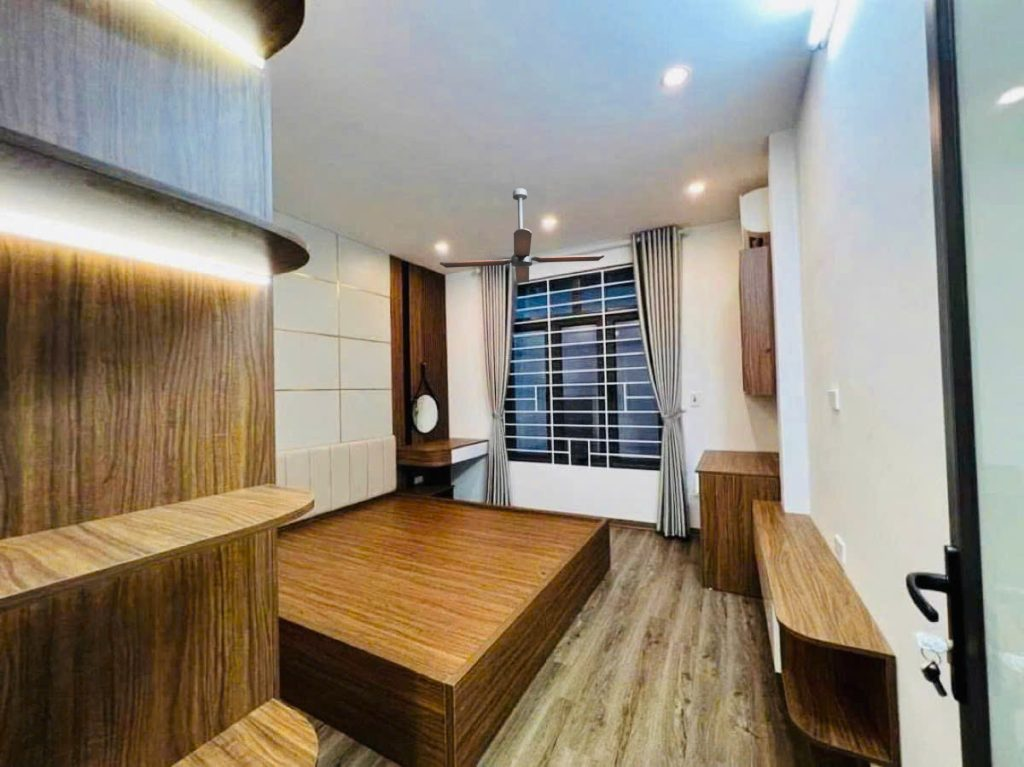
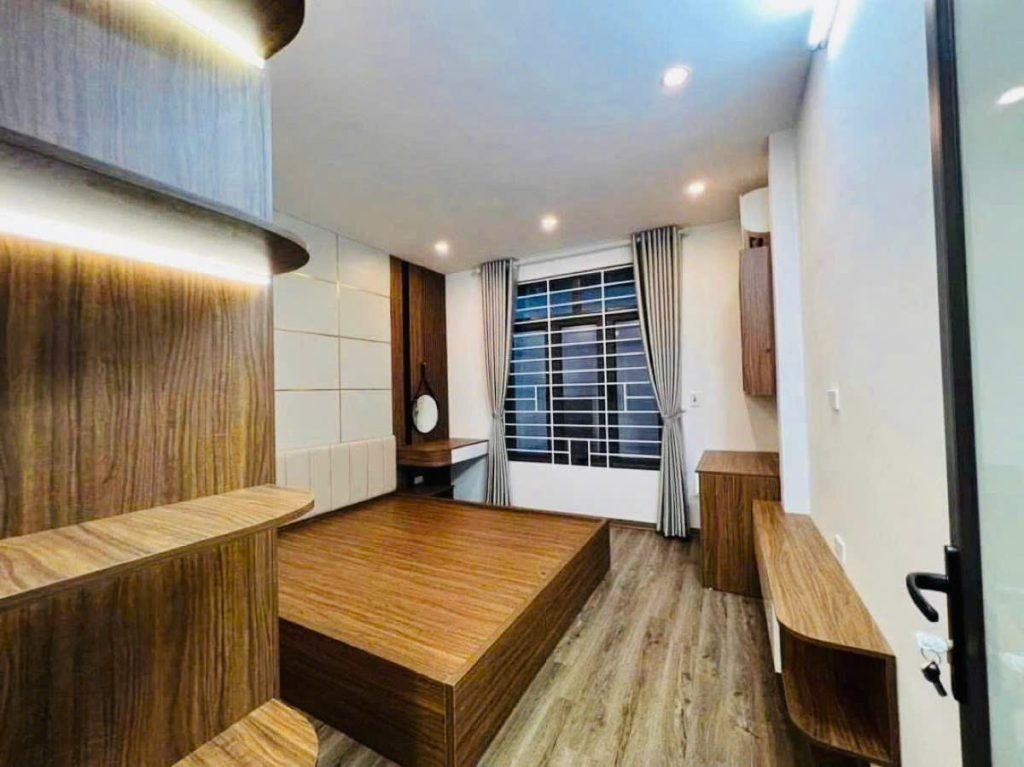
- ceiling fan [439,187,605,284]
